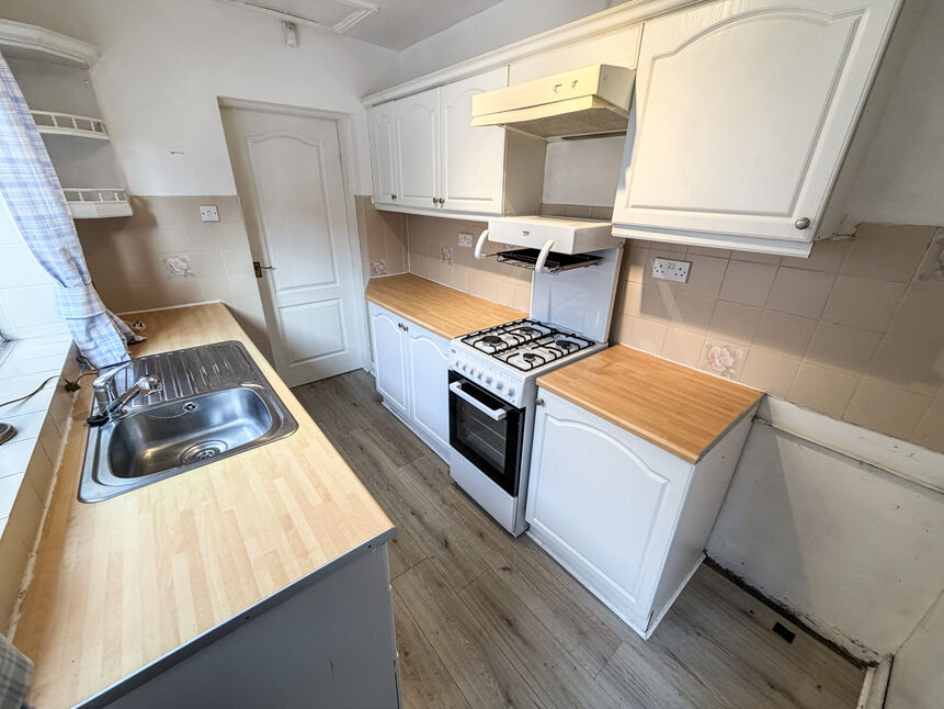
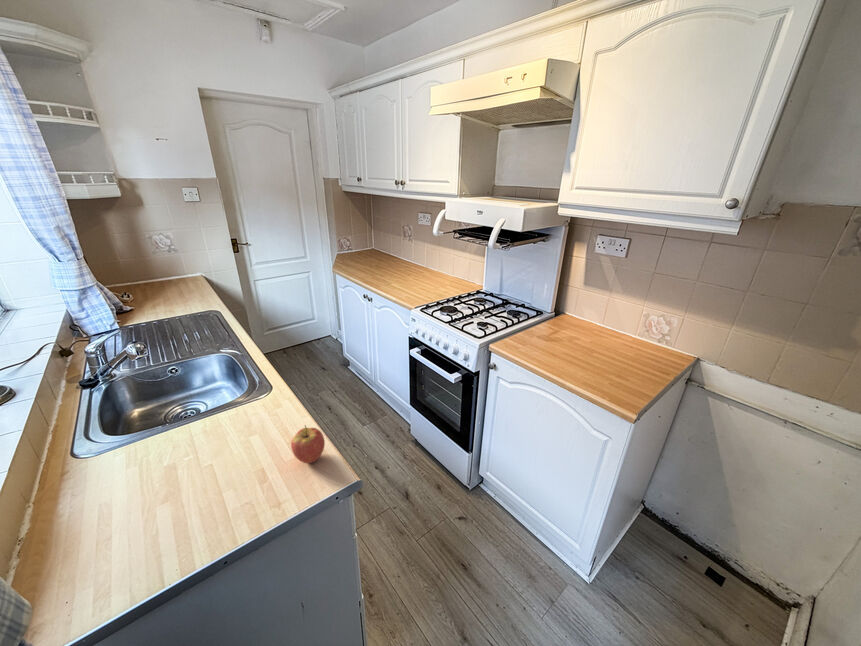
+ fruit [290,424,326,464]
